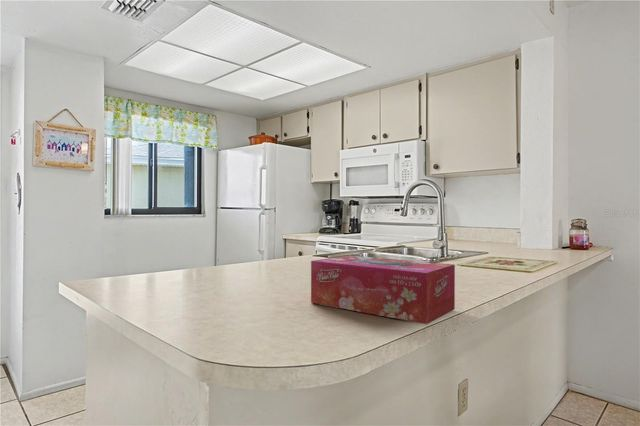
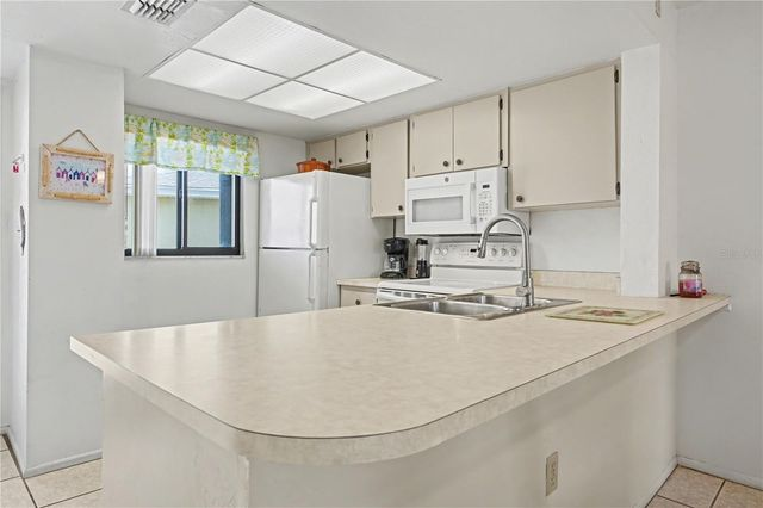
- tissue box [310,255,456,325]
